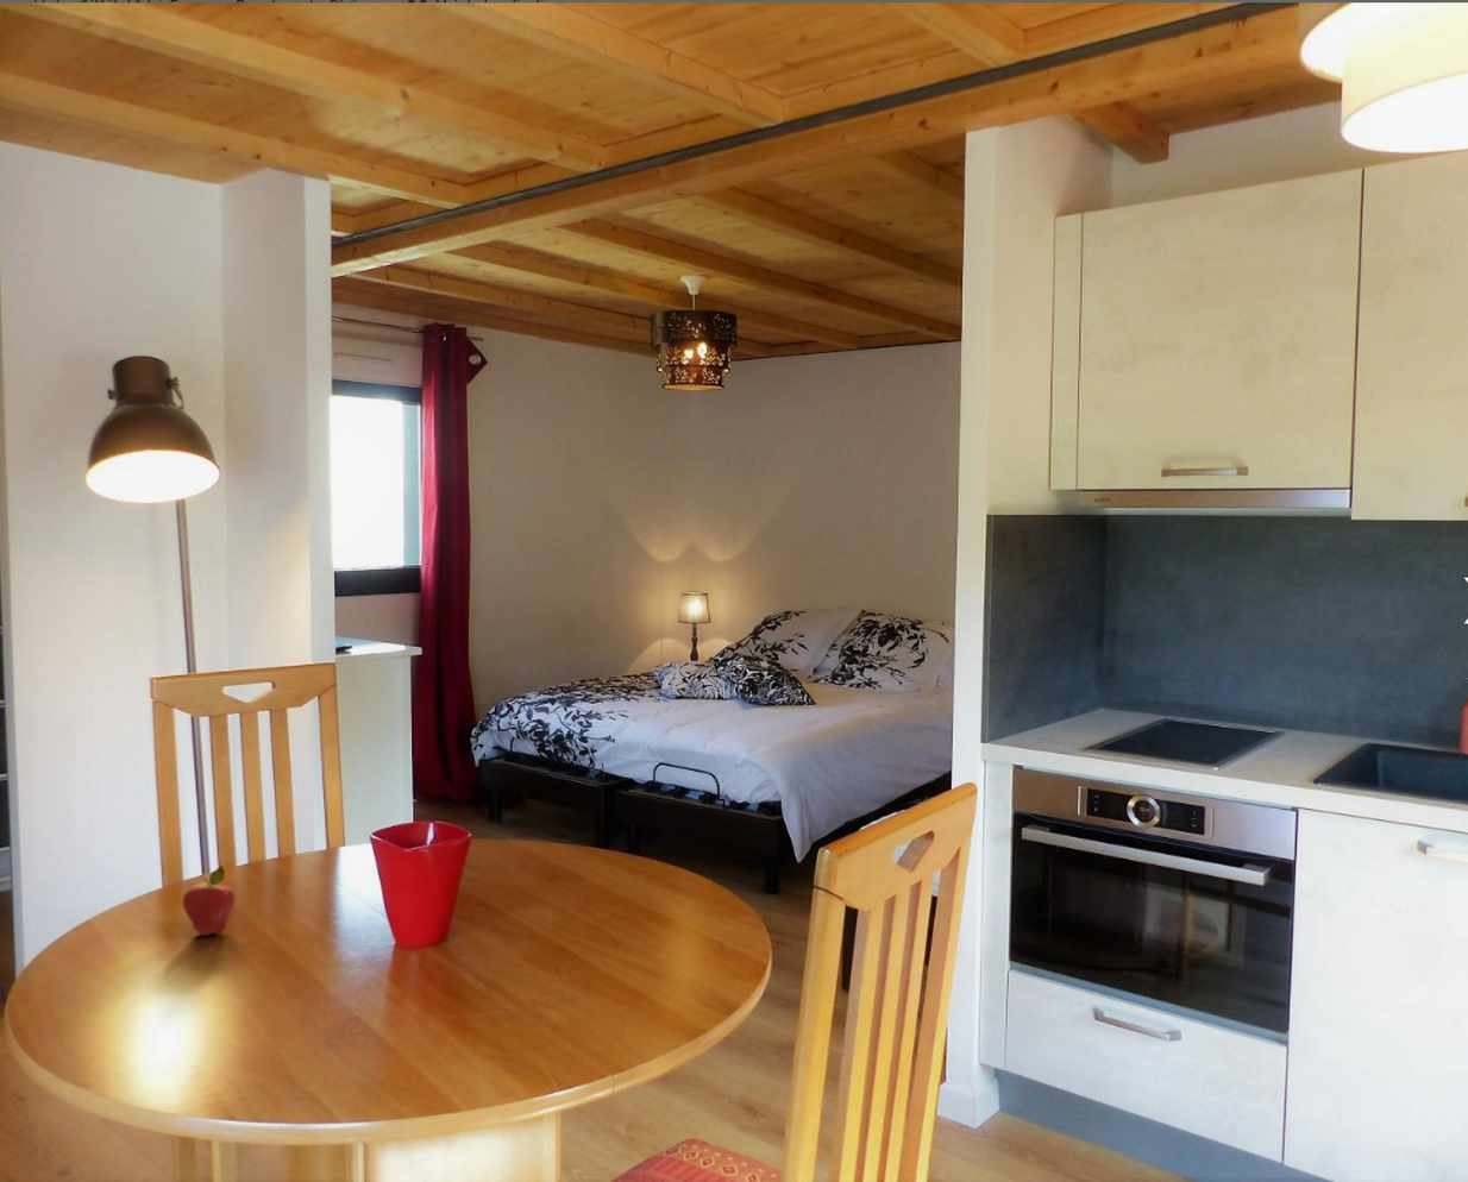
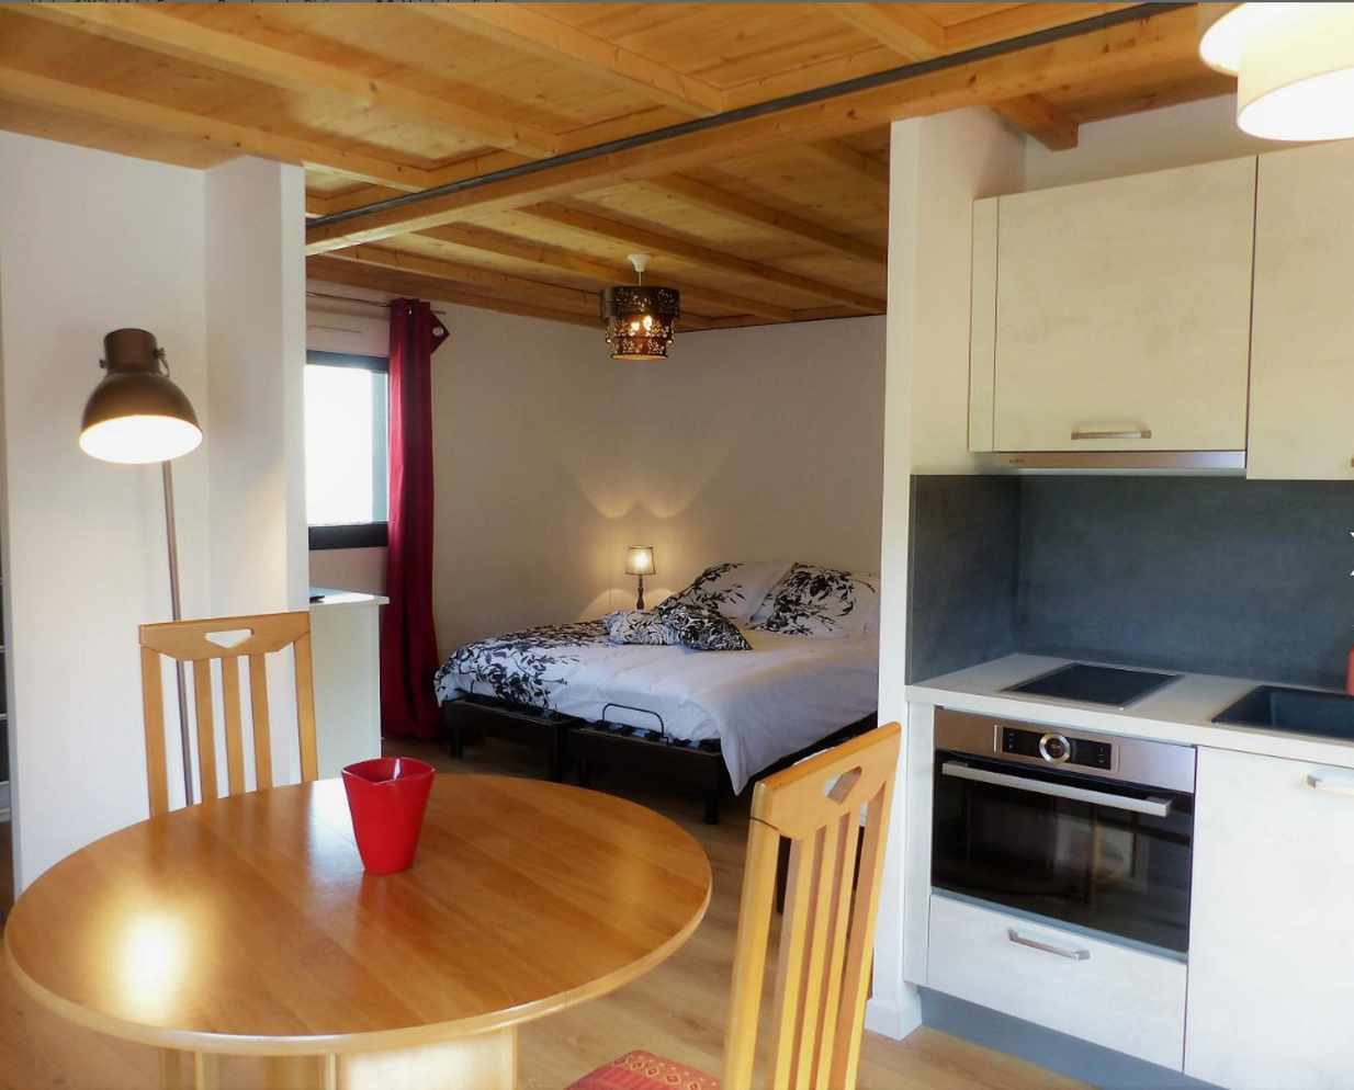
- fruit [182,865,236,937]
